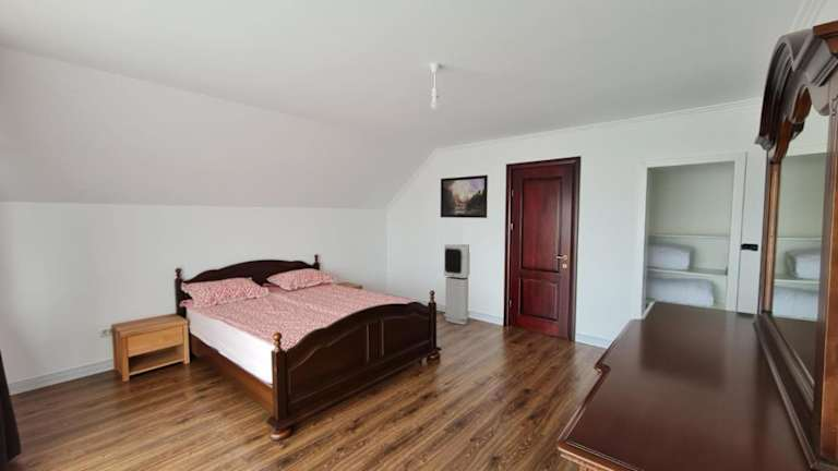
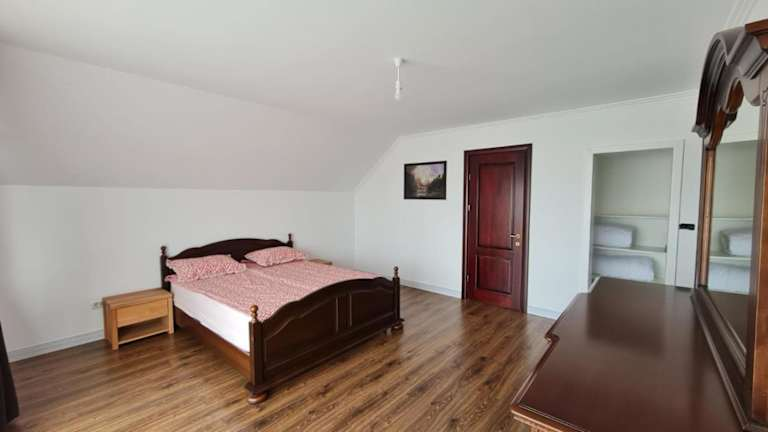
- air purifier [443,243,470,326]
